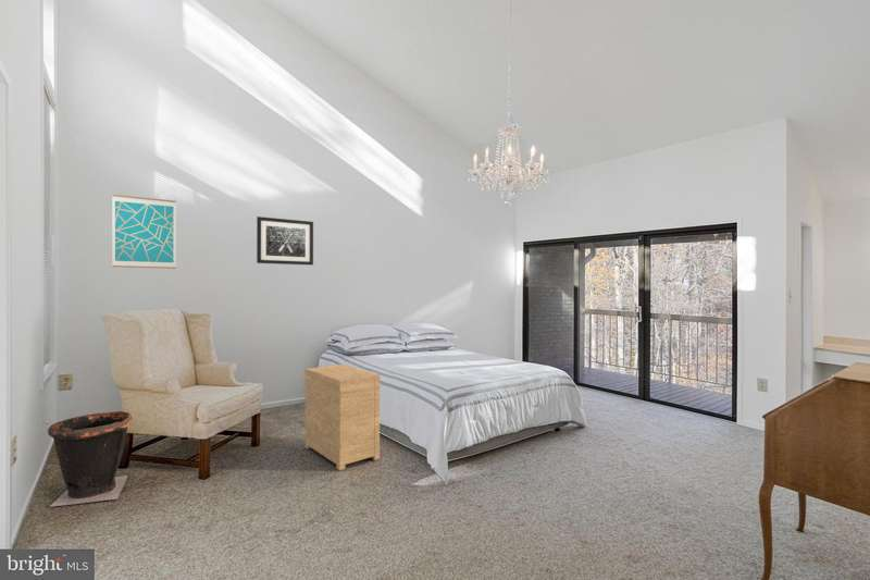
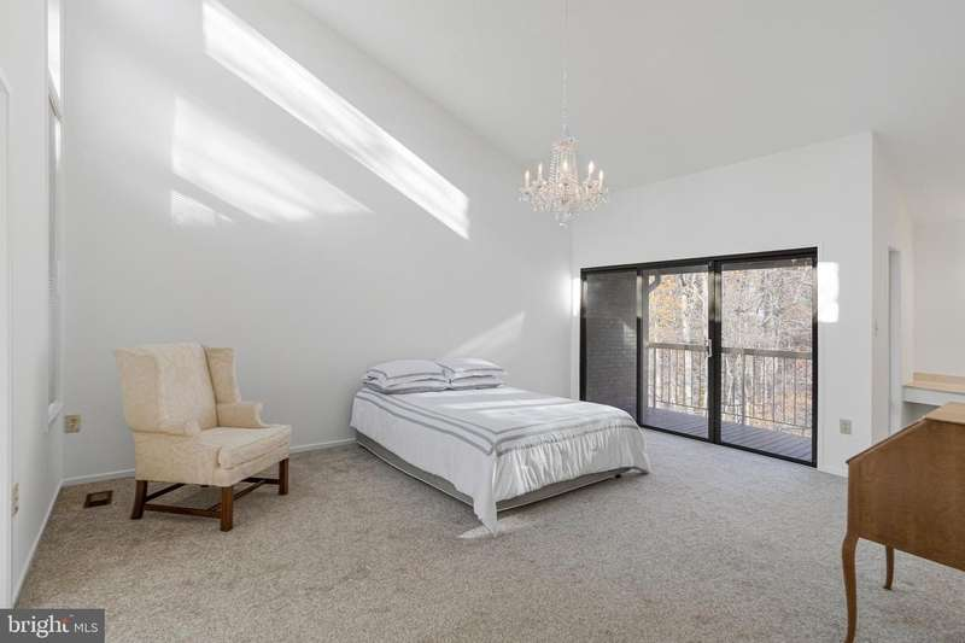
- wall art [256,215,314,266]
- side table [303,363,382,471]
- waste bin [45,410,133,508]
- wall art [111,194,177,270]
